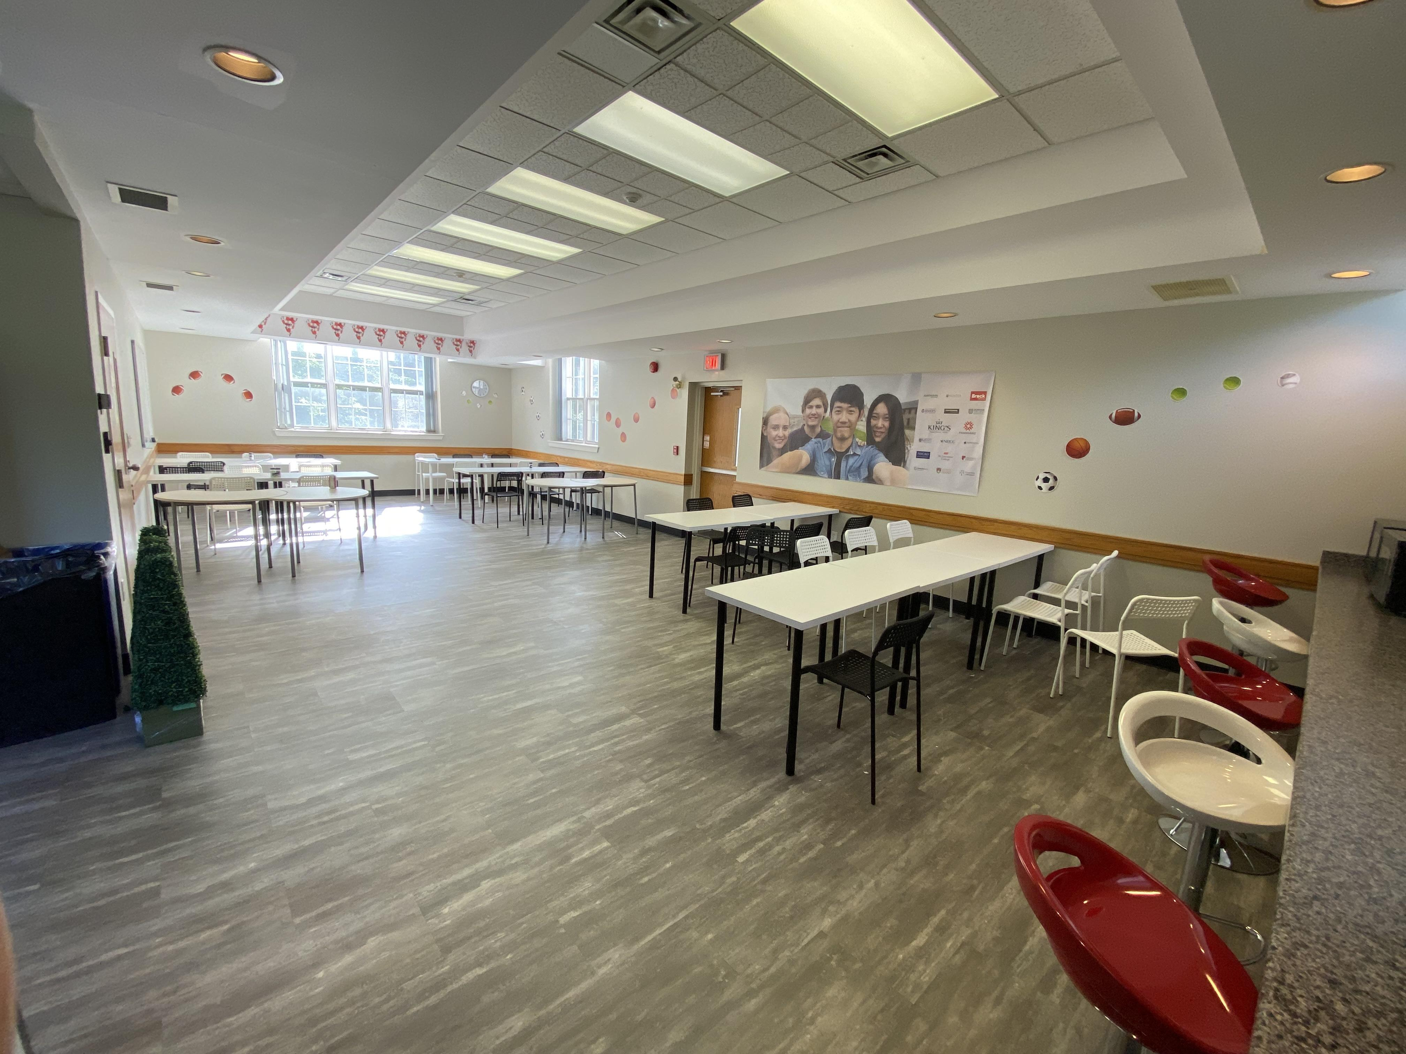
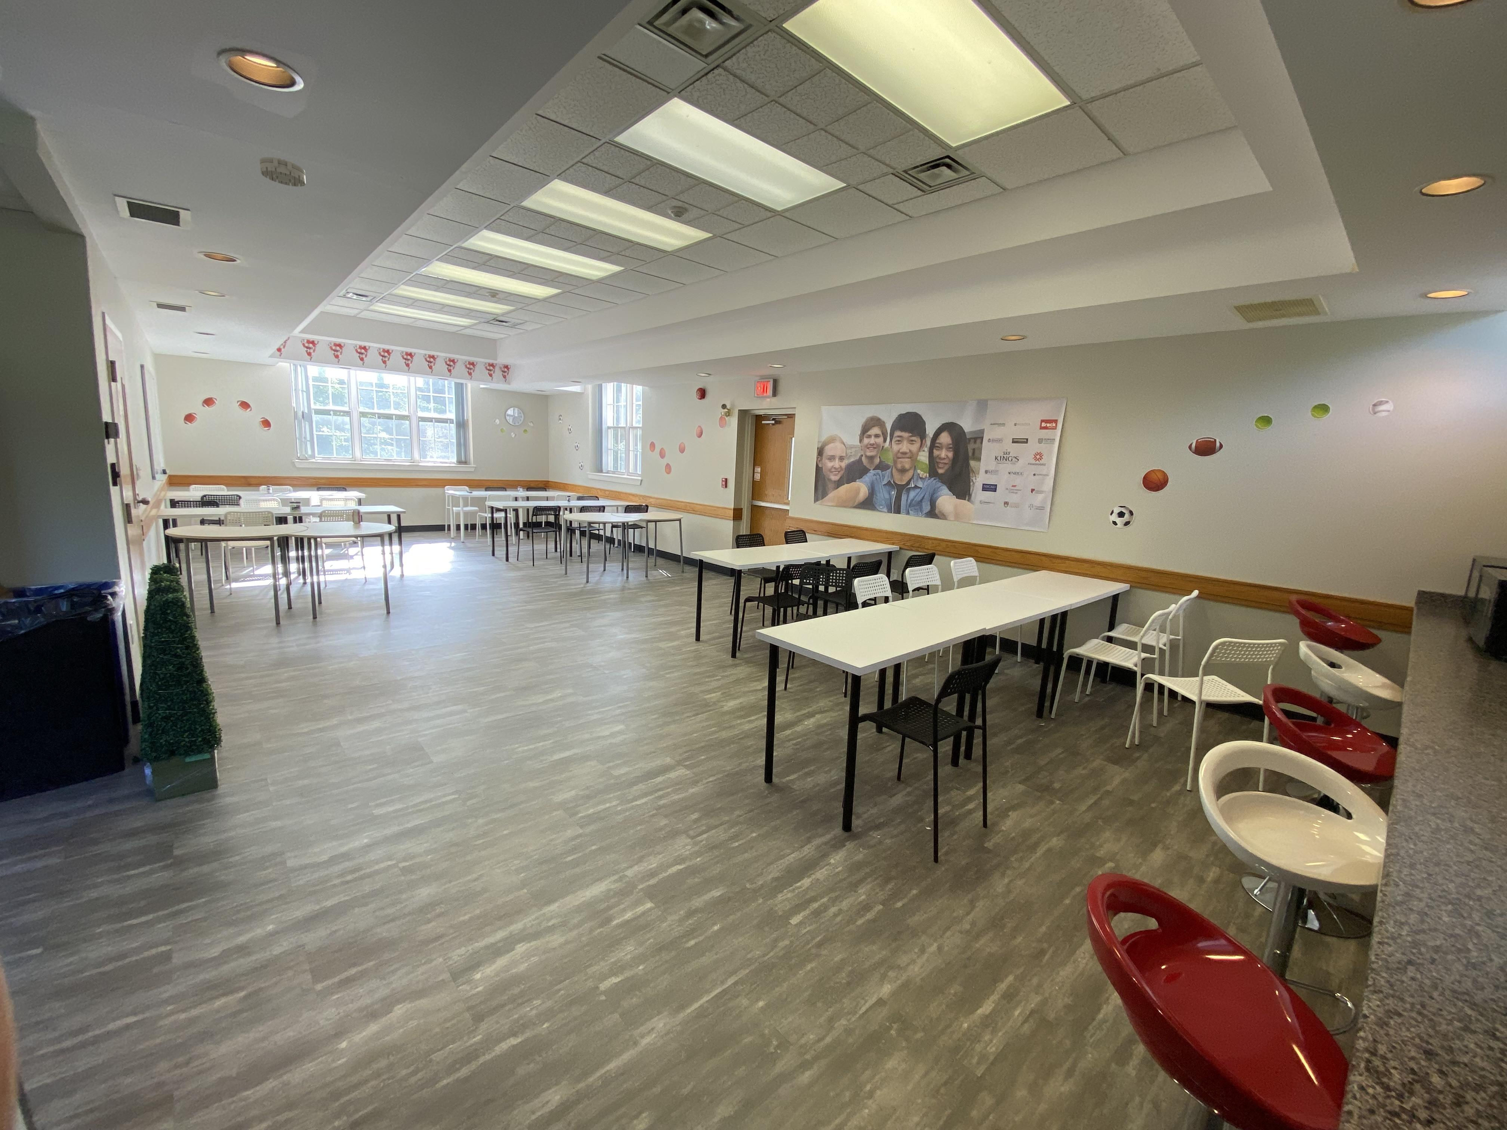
+ smoke detector [259,157,306,188]
